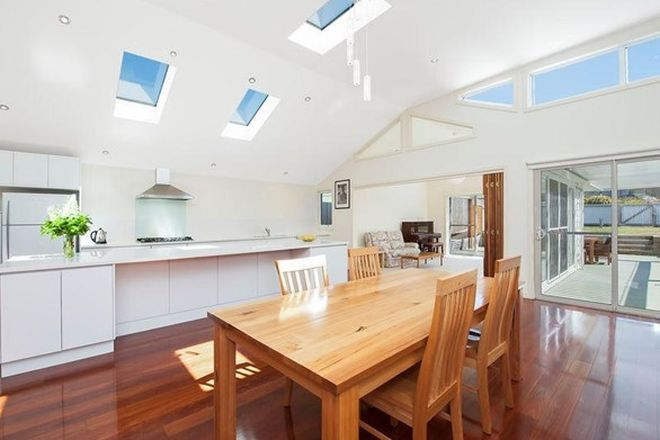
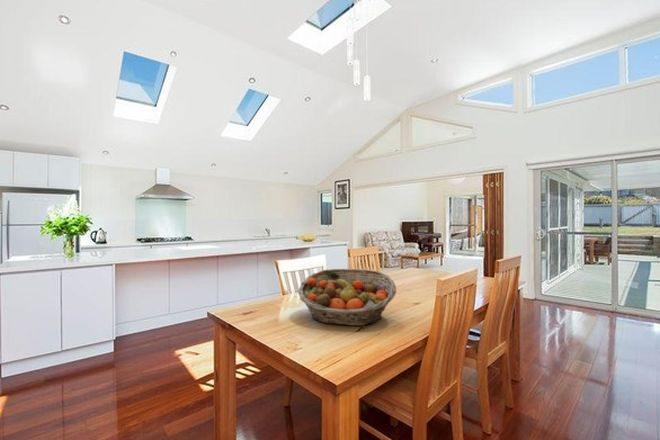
+ fruit basket [297,268,397,327]
